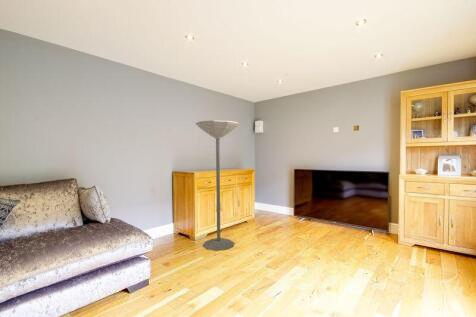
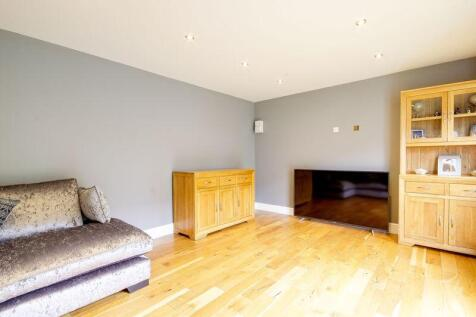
- floor lamp [195,119,240,252]
